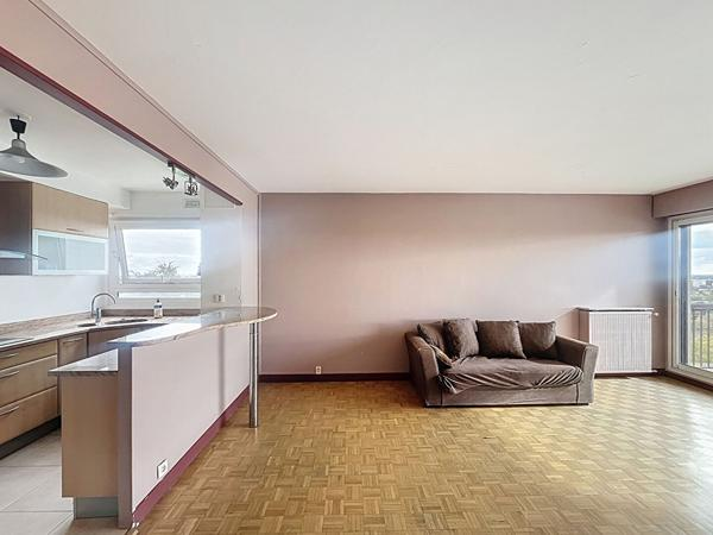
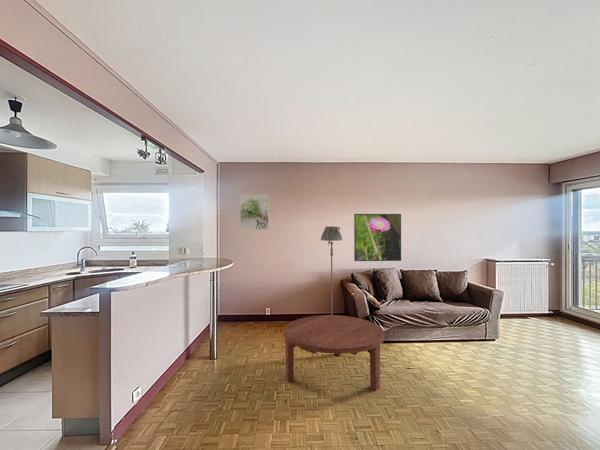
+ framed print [353,213,402,262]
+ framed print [239,194,270,231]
+ coffee table [283,314,385,392]
+ floor lamp [320,226,344,315]
